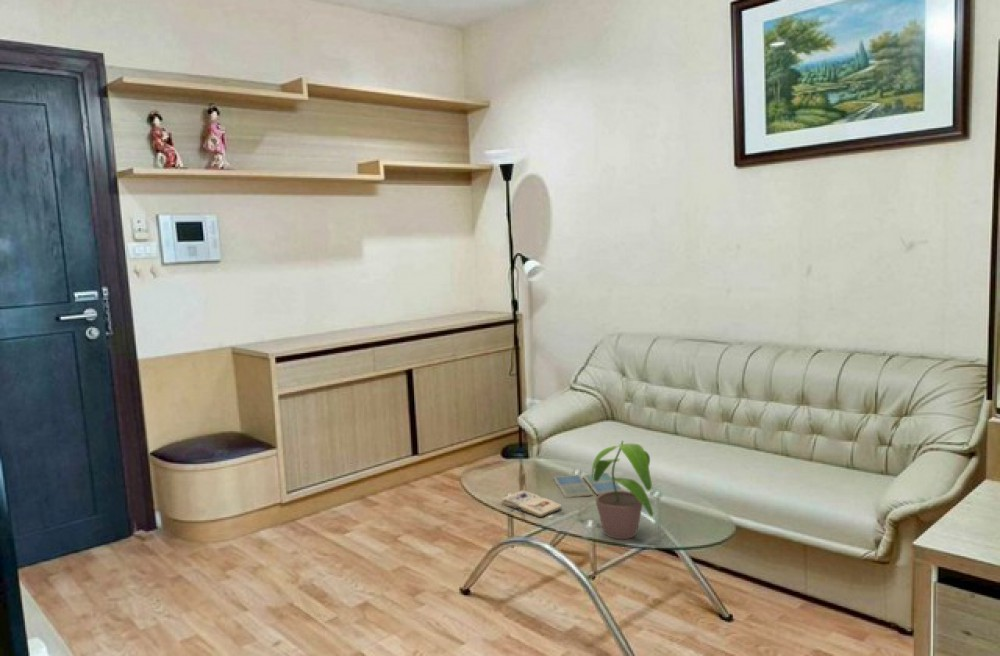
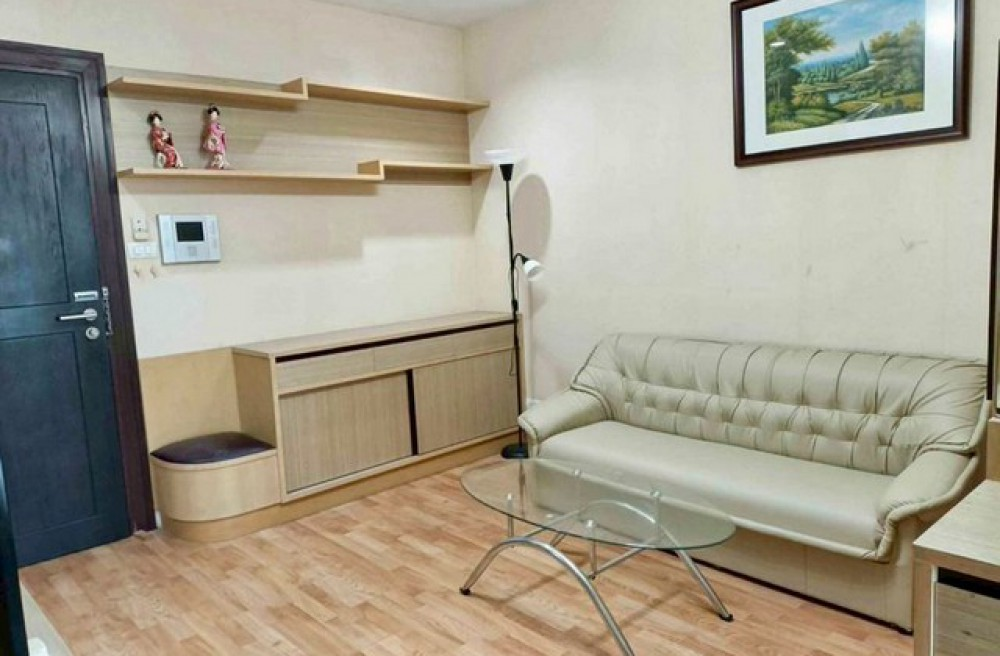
- paperback book [501,489,563,518]
- potted plant [590,440,654,540]
- drink coaster [553,472,624,499]
